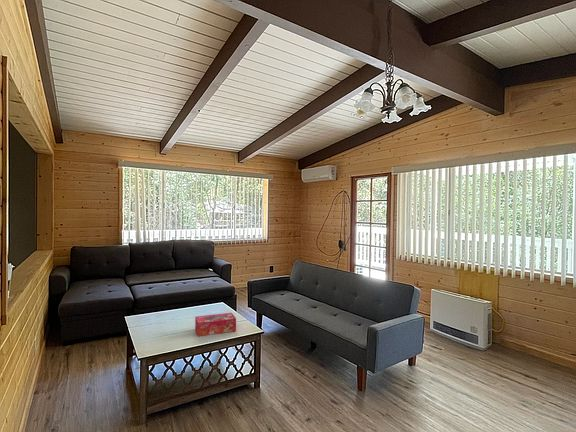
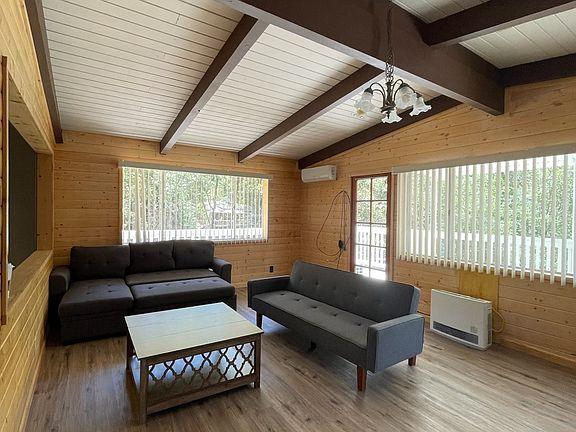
- tissue box [194,312,237,337]
